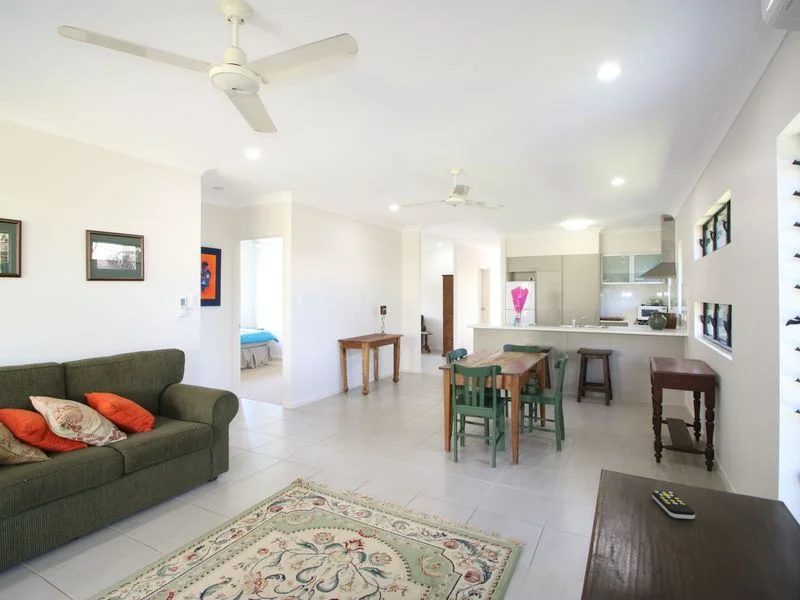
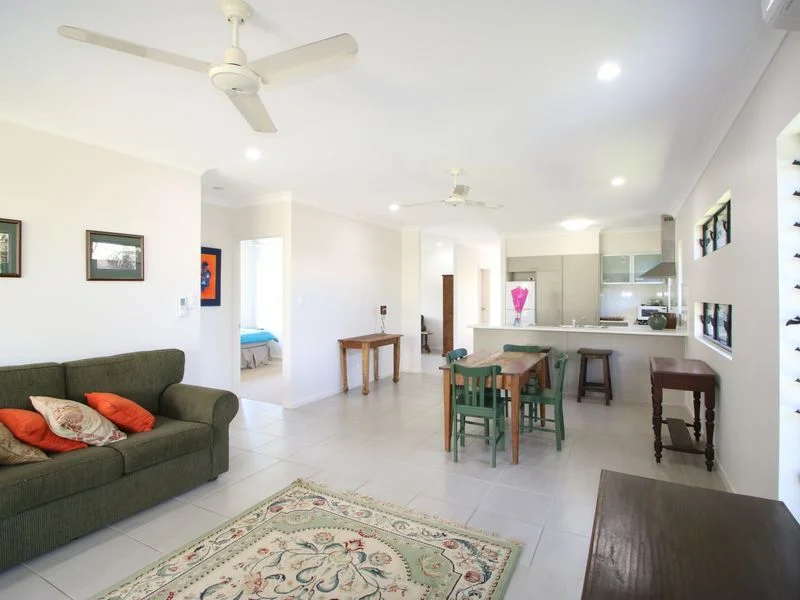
- remote control [651,490,696,520]
